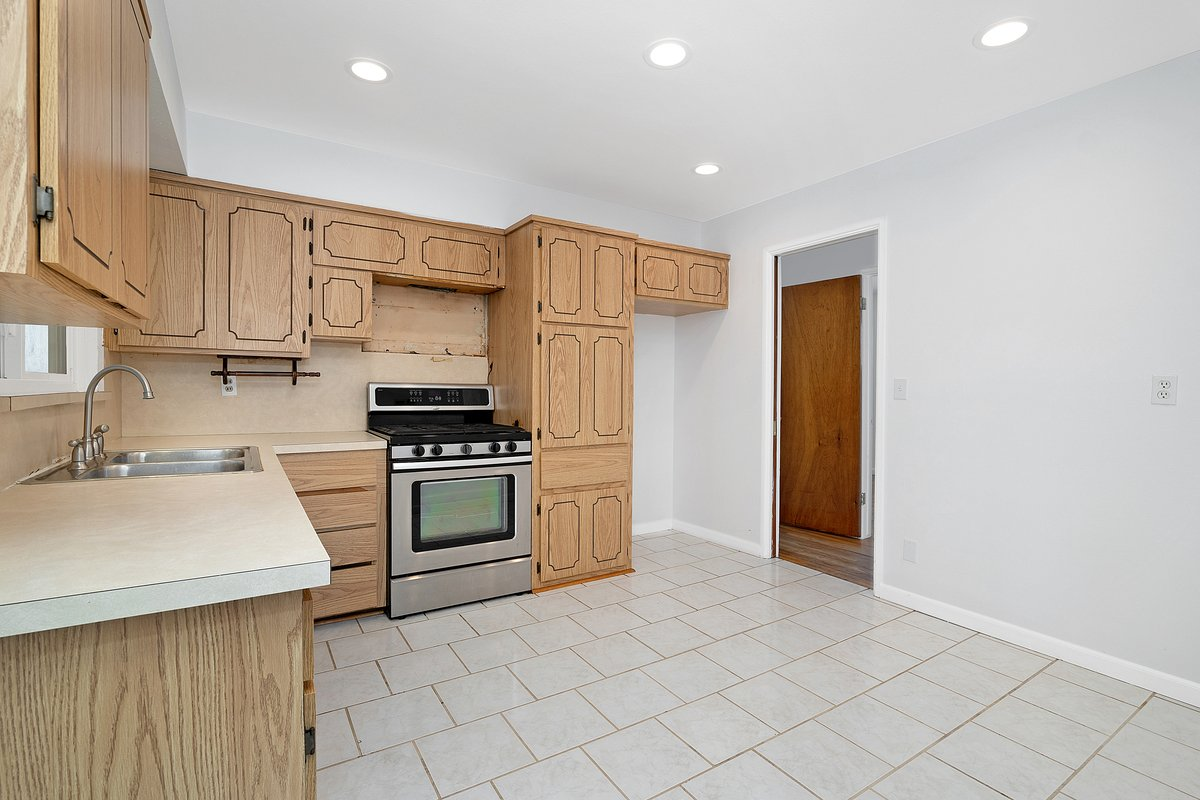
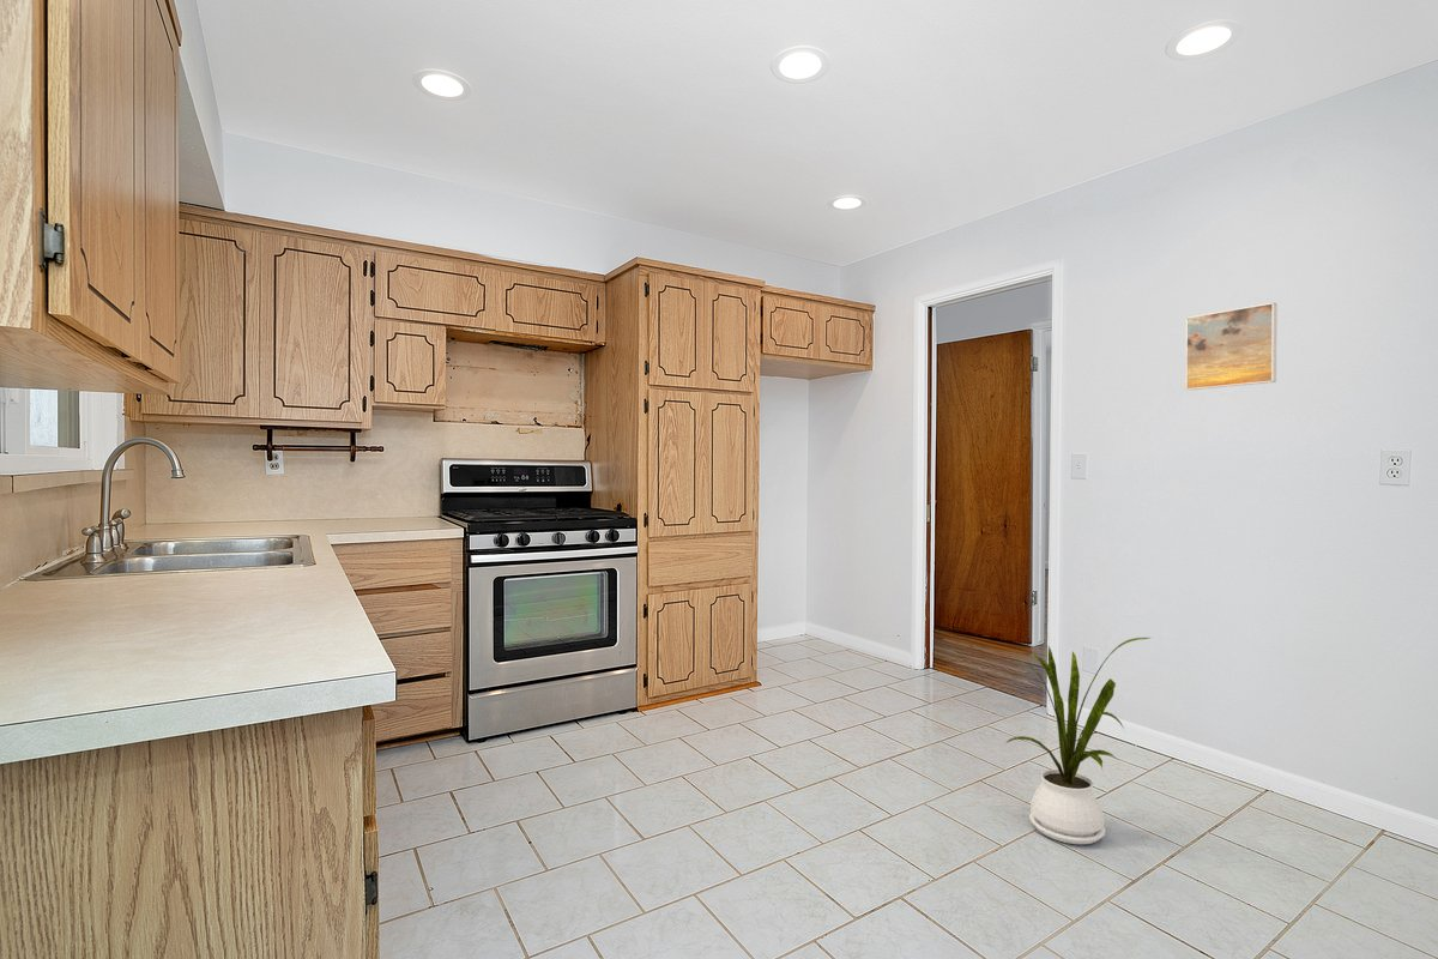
+ house plant [1007,637,1152,845]
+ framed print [1185,302,1277,391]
